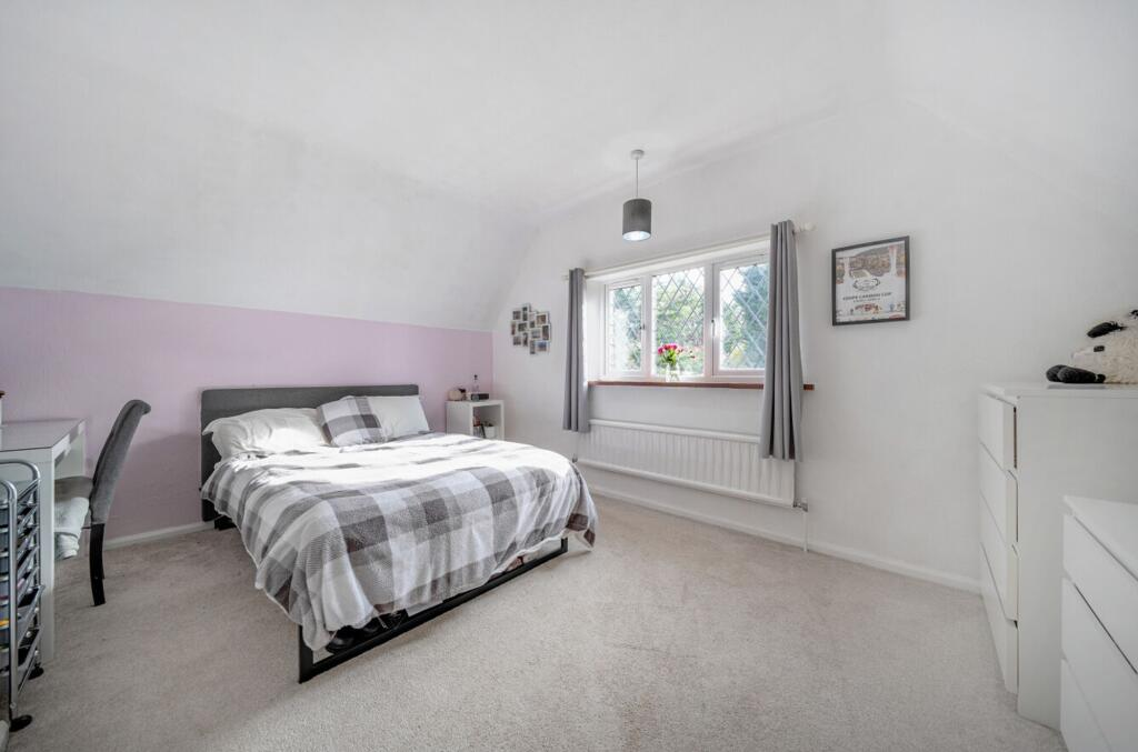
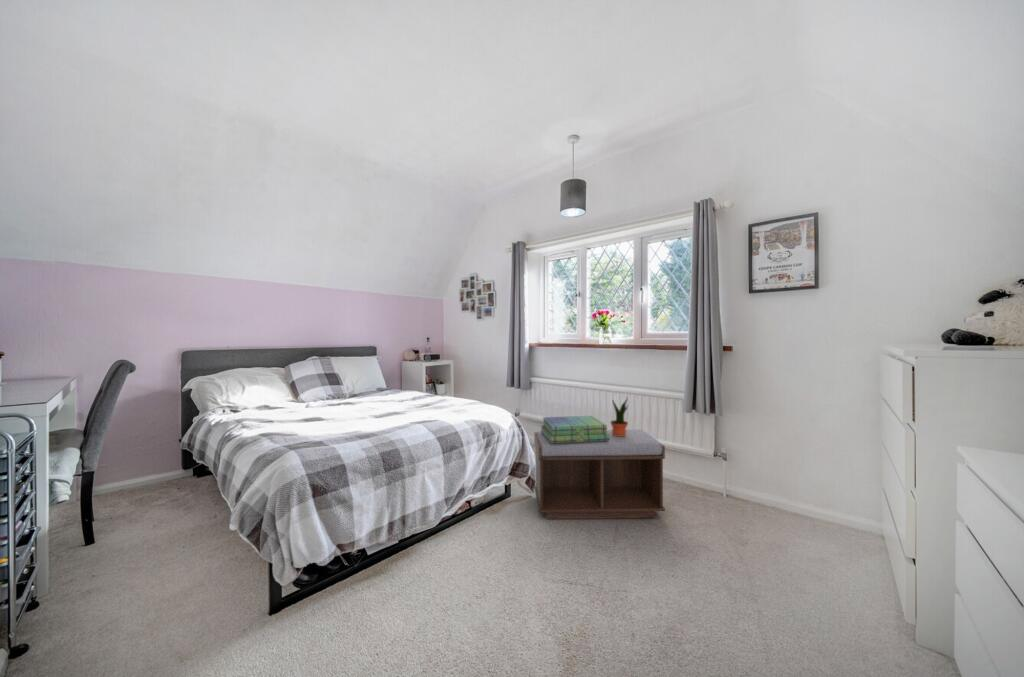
+ bench [533,429,666,520]
+ potted plant [610,397,630,436]
+ stack of books [540,415,610,443]
